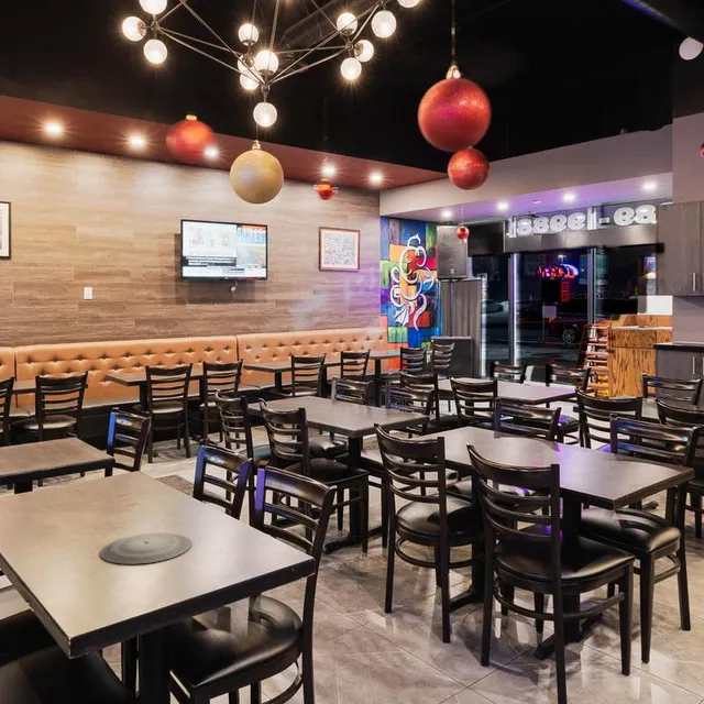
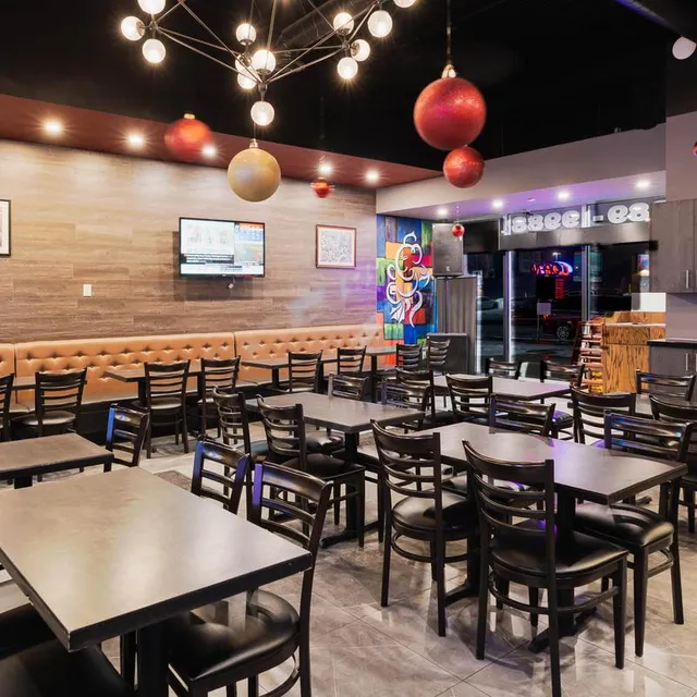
- plate [99,532,193,565]
